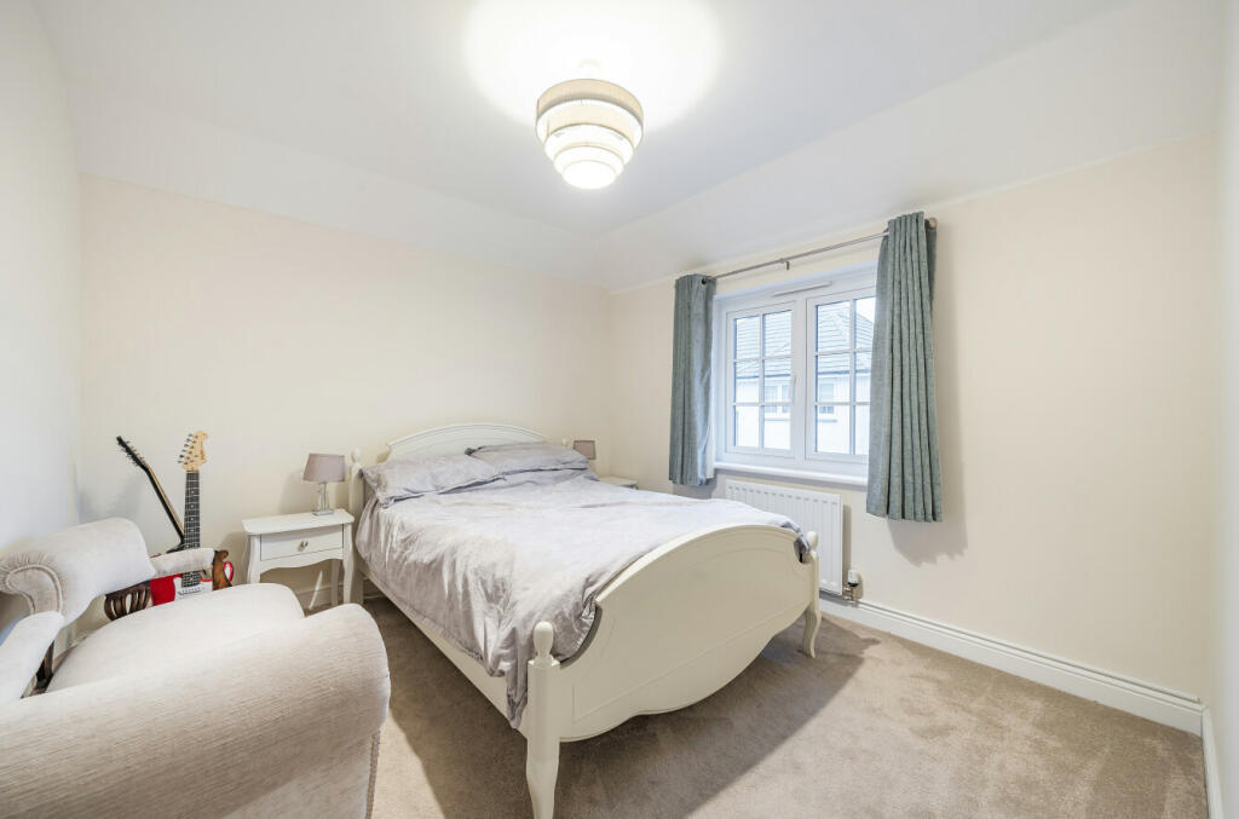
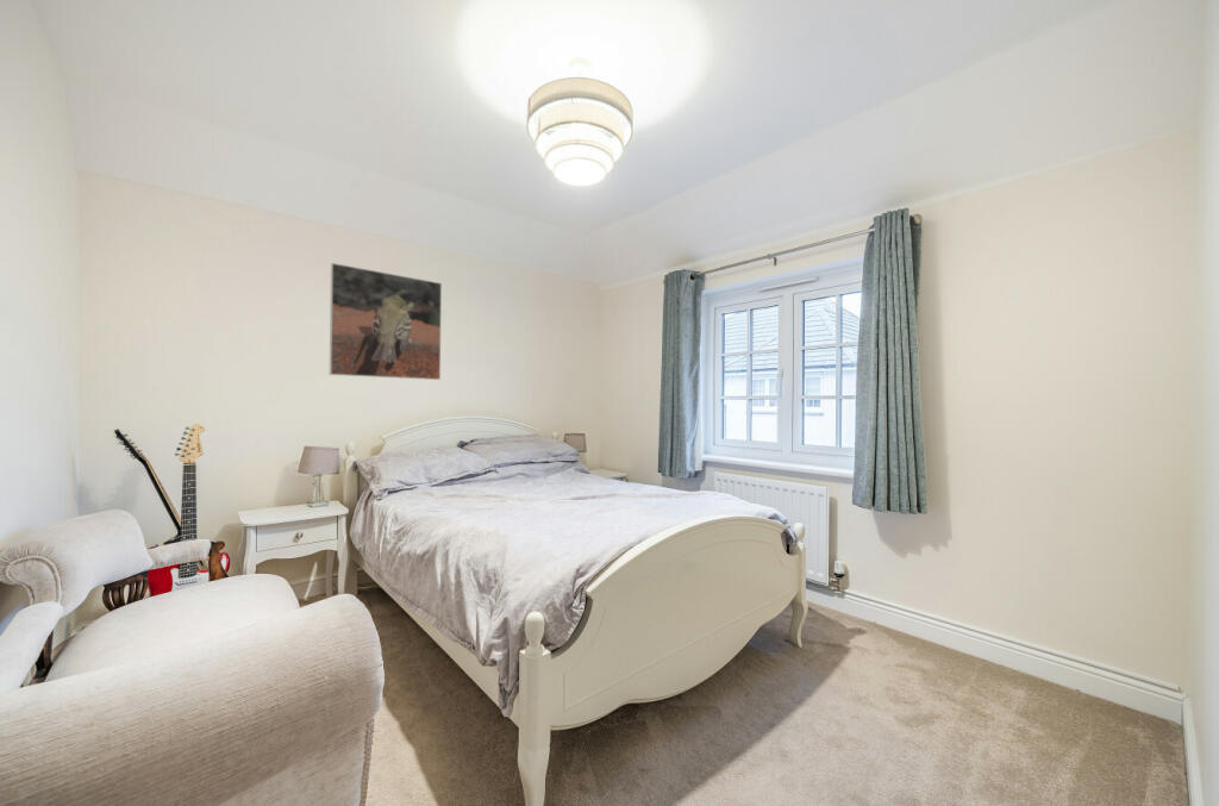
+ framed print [329,262,443,381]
